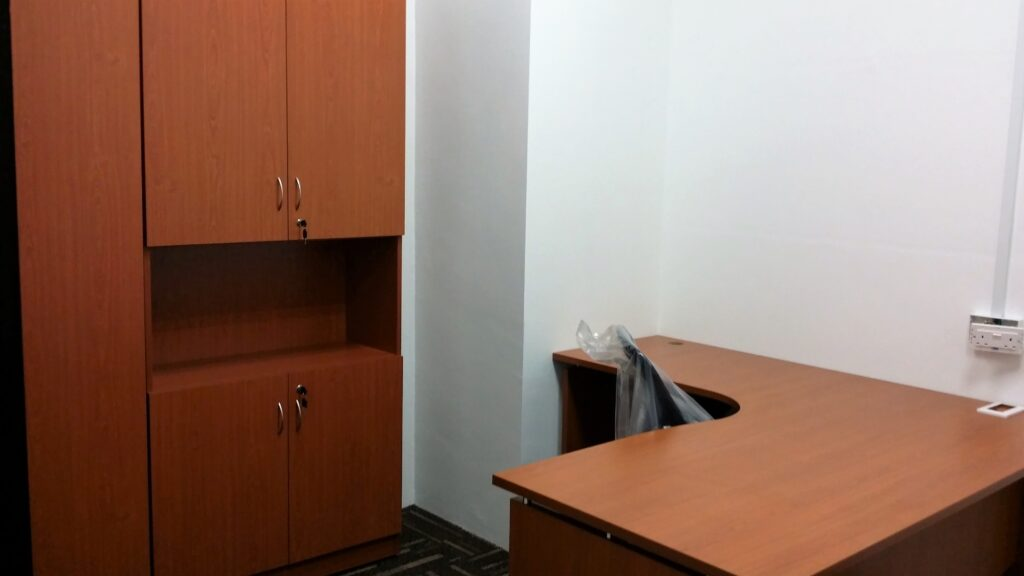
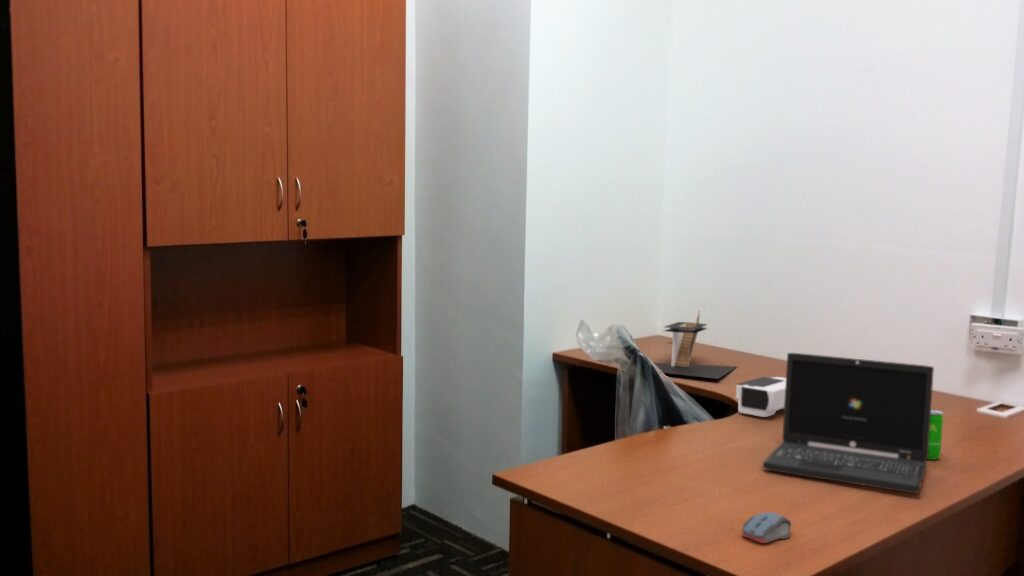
+ laptop [762,352,935,494]
+ tissue box [735,376,786,418]
+ architectural model [653,310,738,380]
+ beverage can [927,408,944,461]
+ computer mouse [741,511,792,544]
